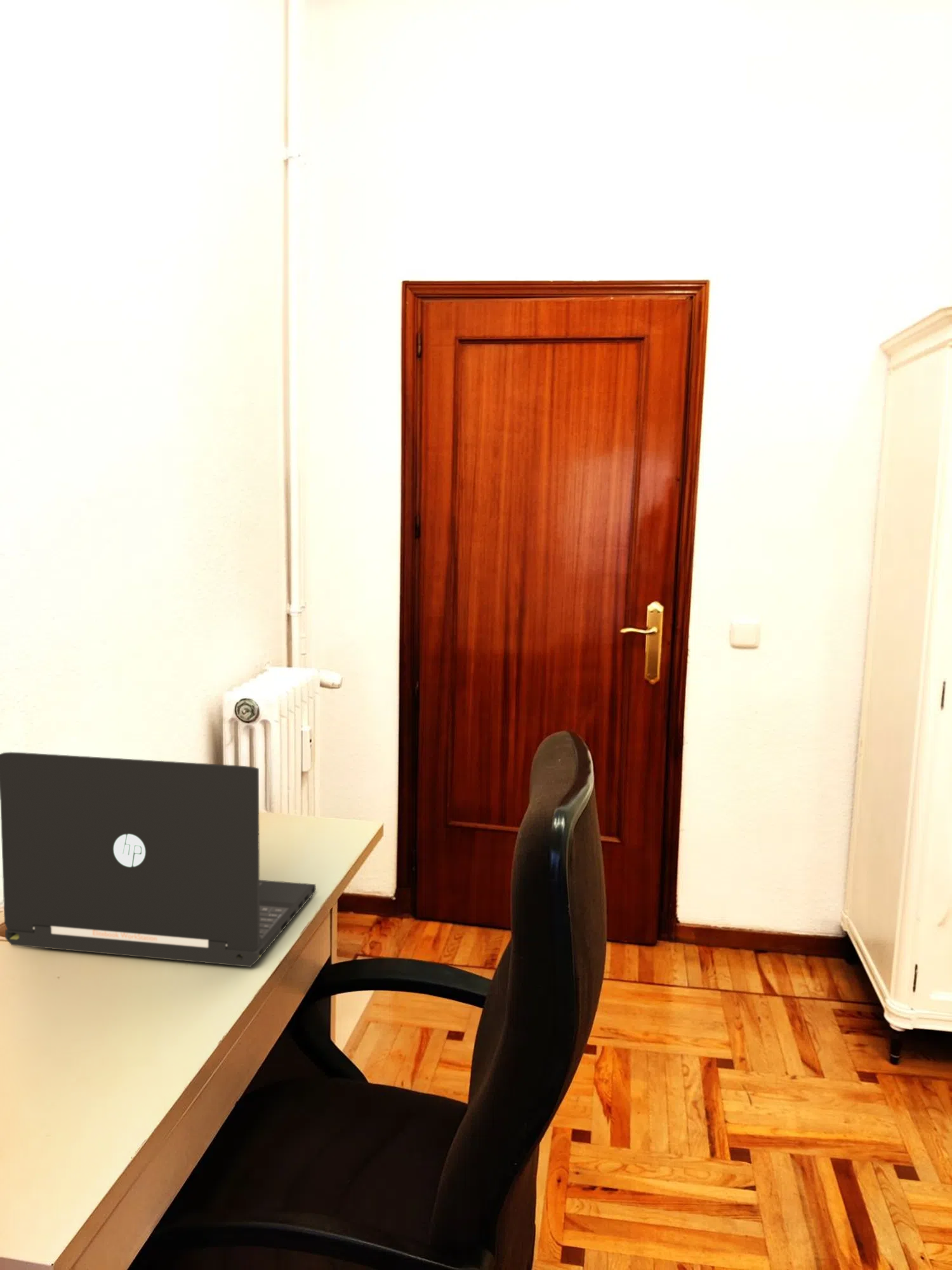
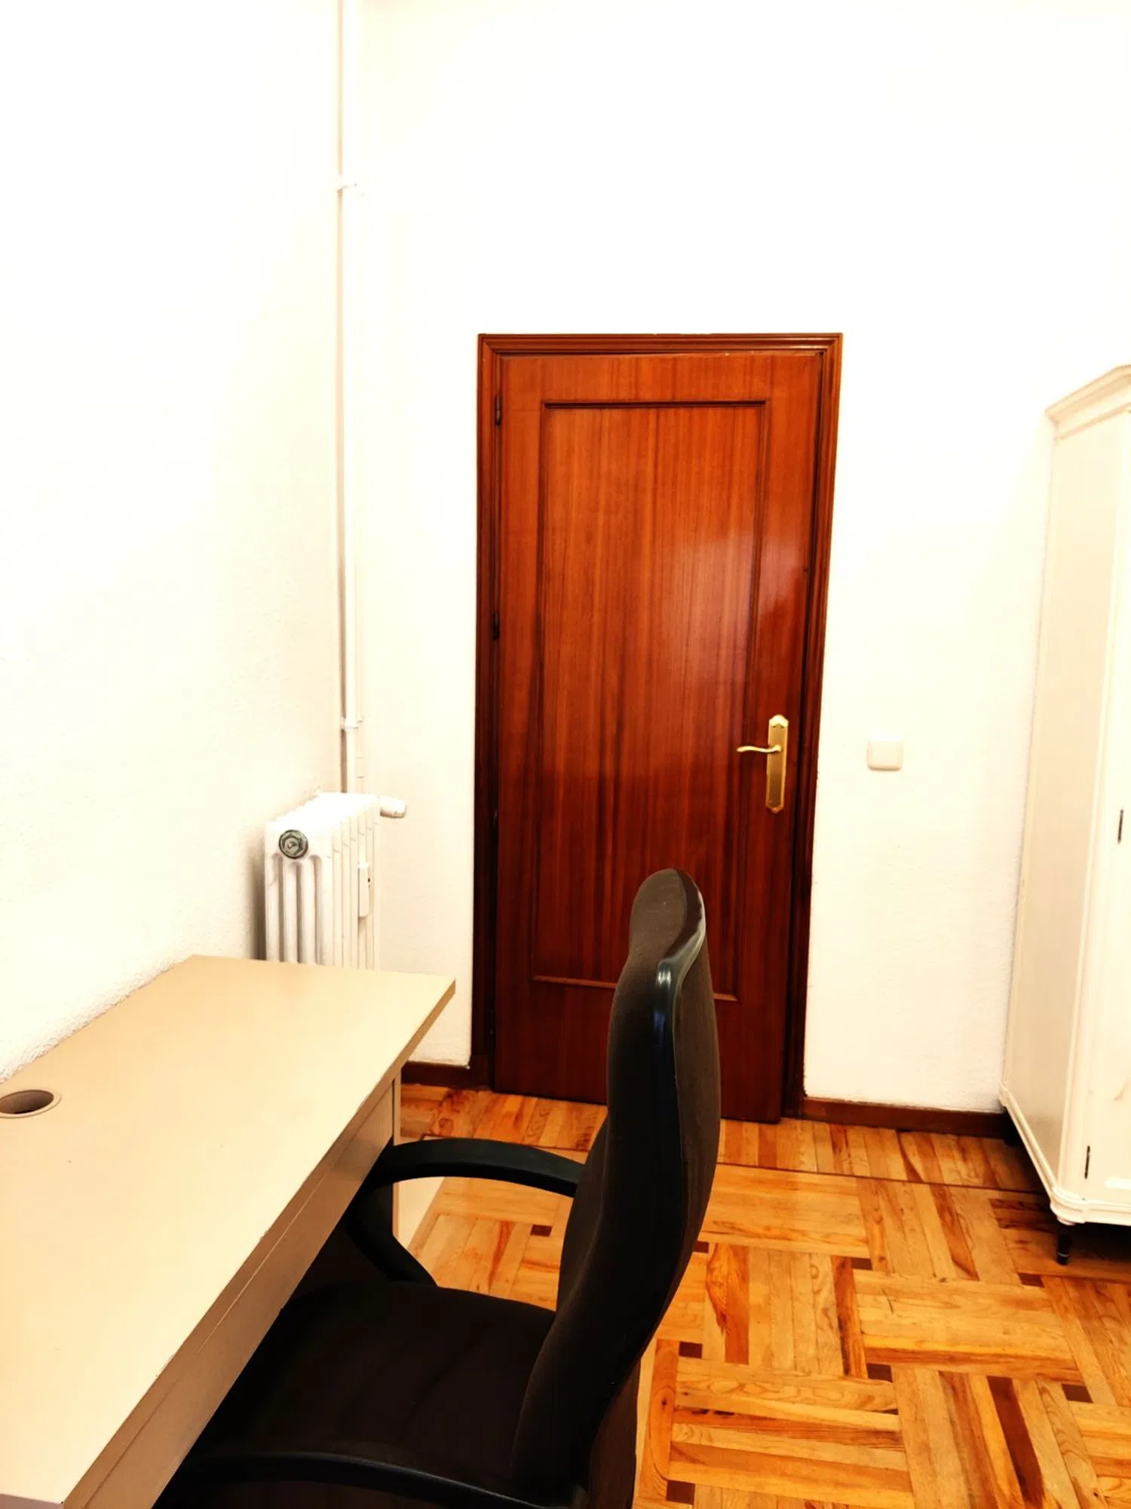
- laptop [0,751,316,968]
